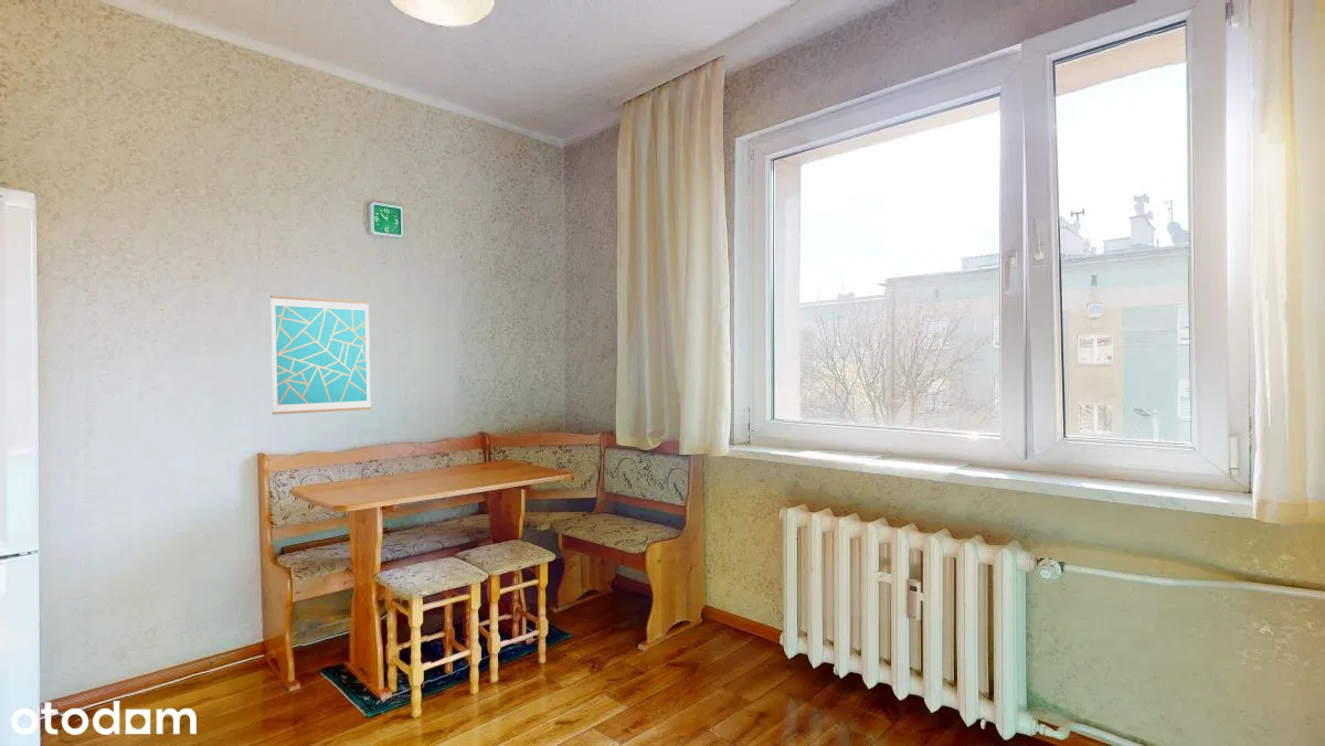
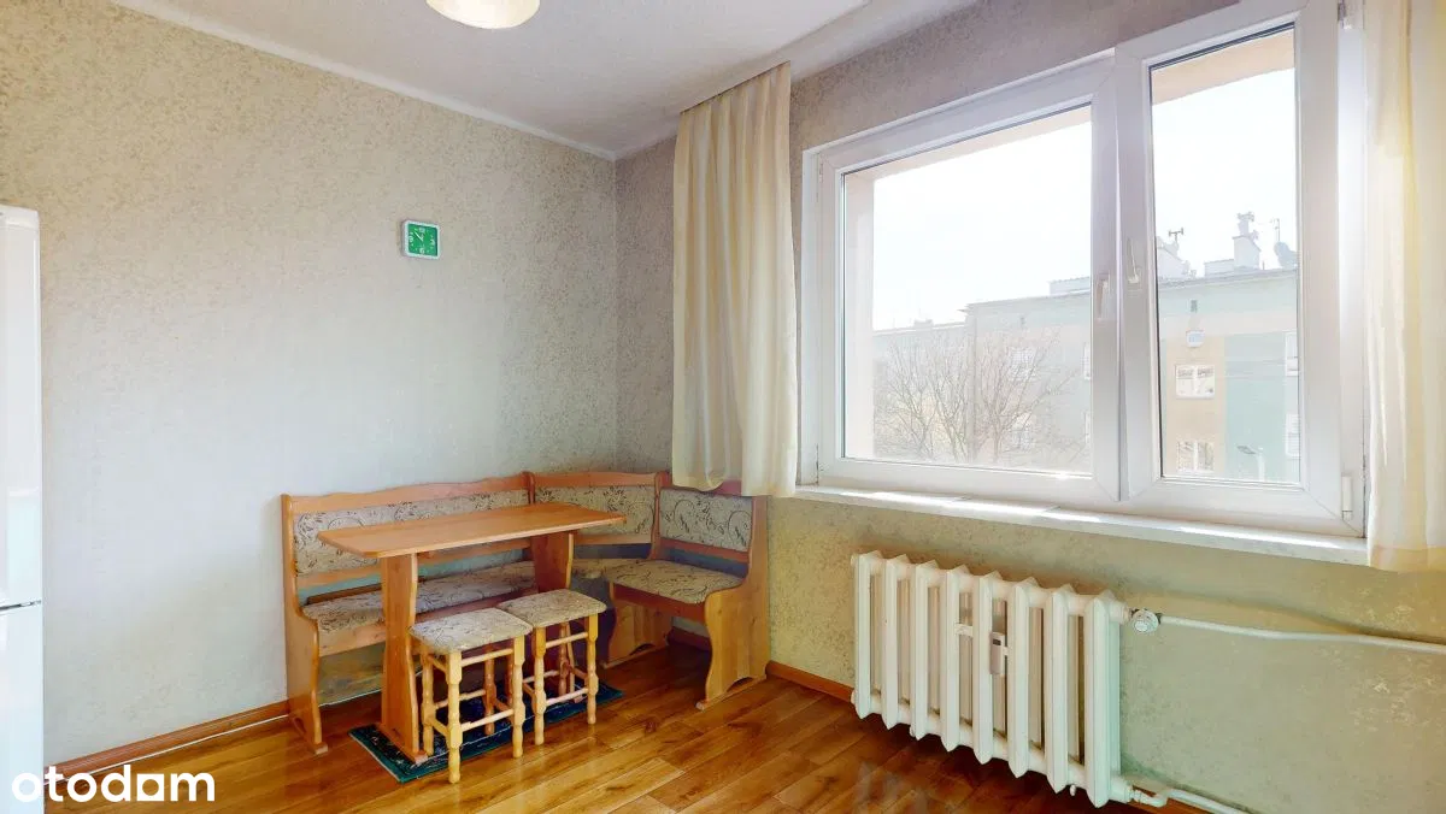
- wall art [269,295,372,416]
